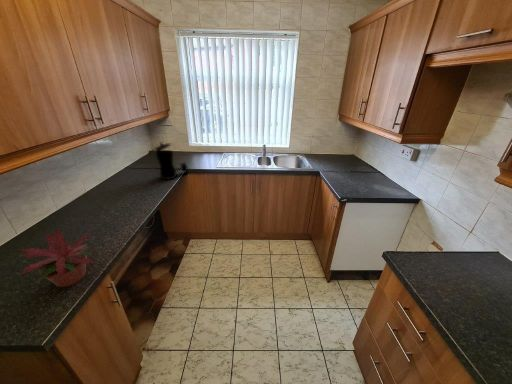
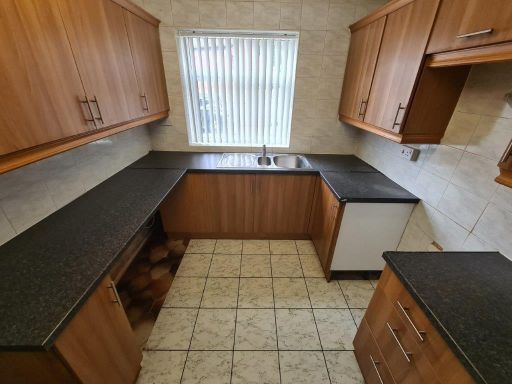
- coffee maker [153,141,189,181]
- potted plant [17,227,95,288]
